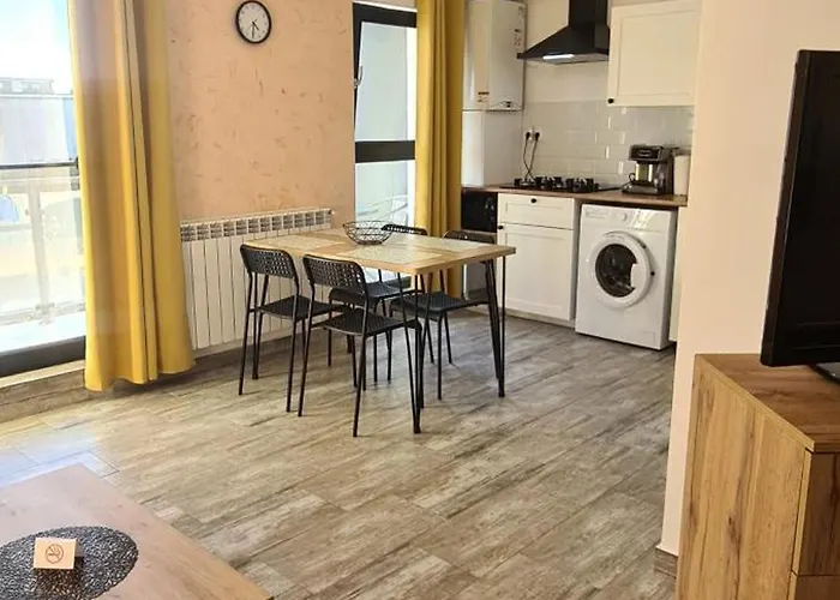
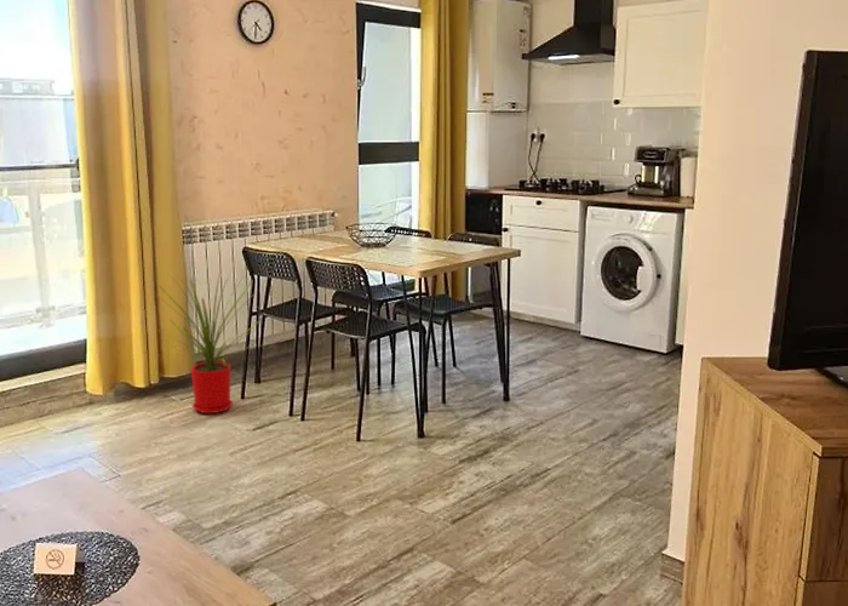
+ house plant [155,265,265,415]
